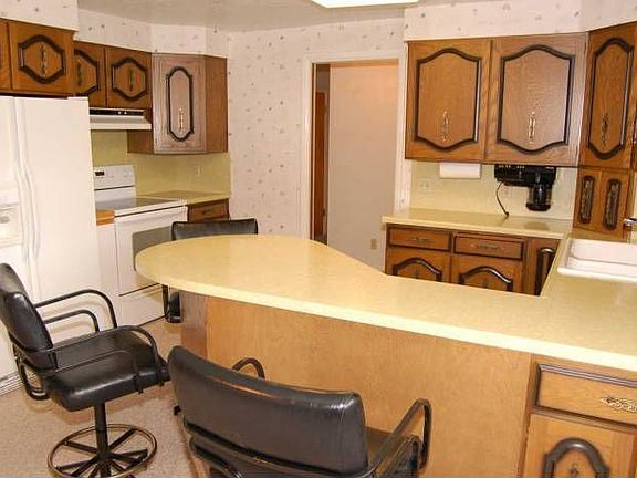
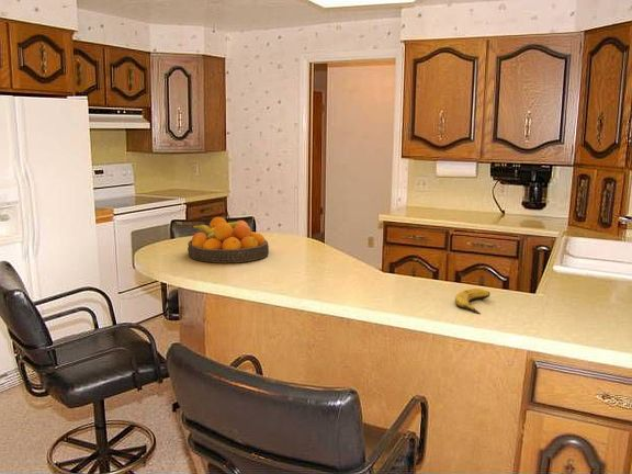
+ banana [454,287,492,315]
+ fruit bowl [187,216,270,264]
